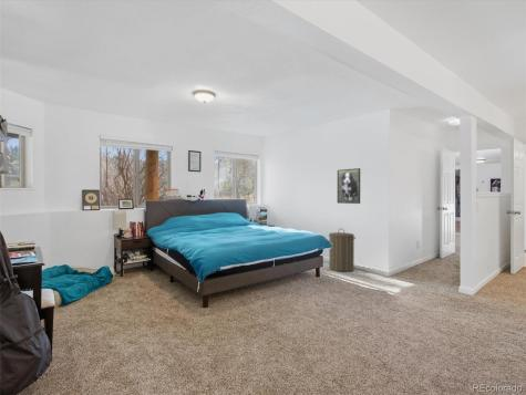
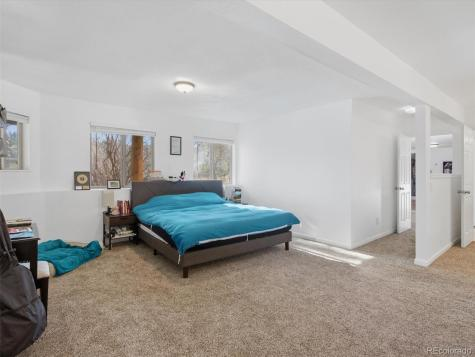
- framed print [337,167,361,205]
- laundry hamper [328,228,357,272]
